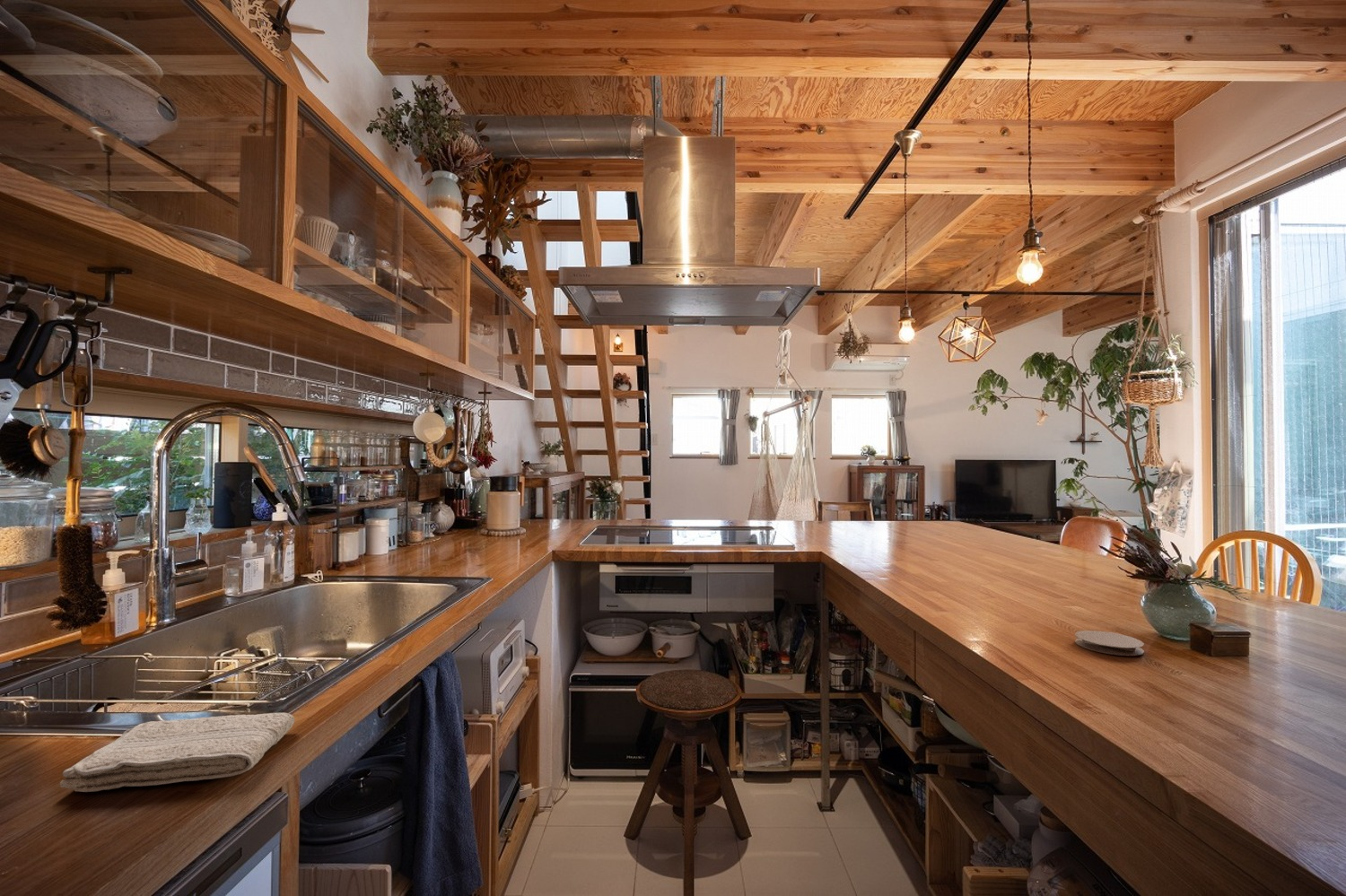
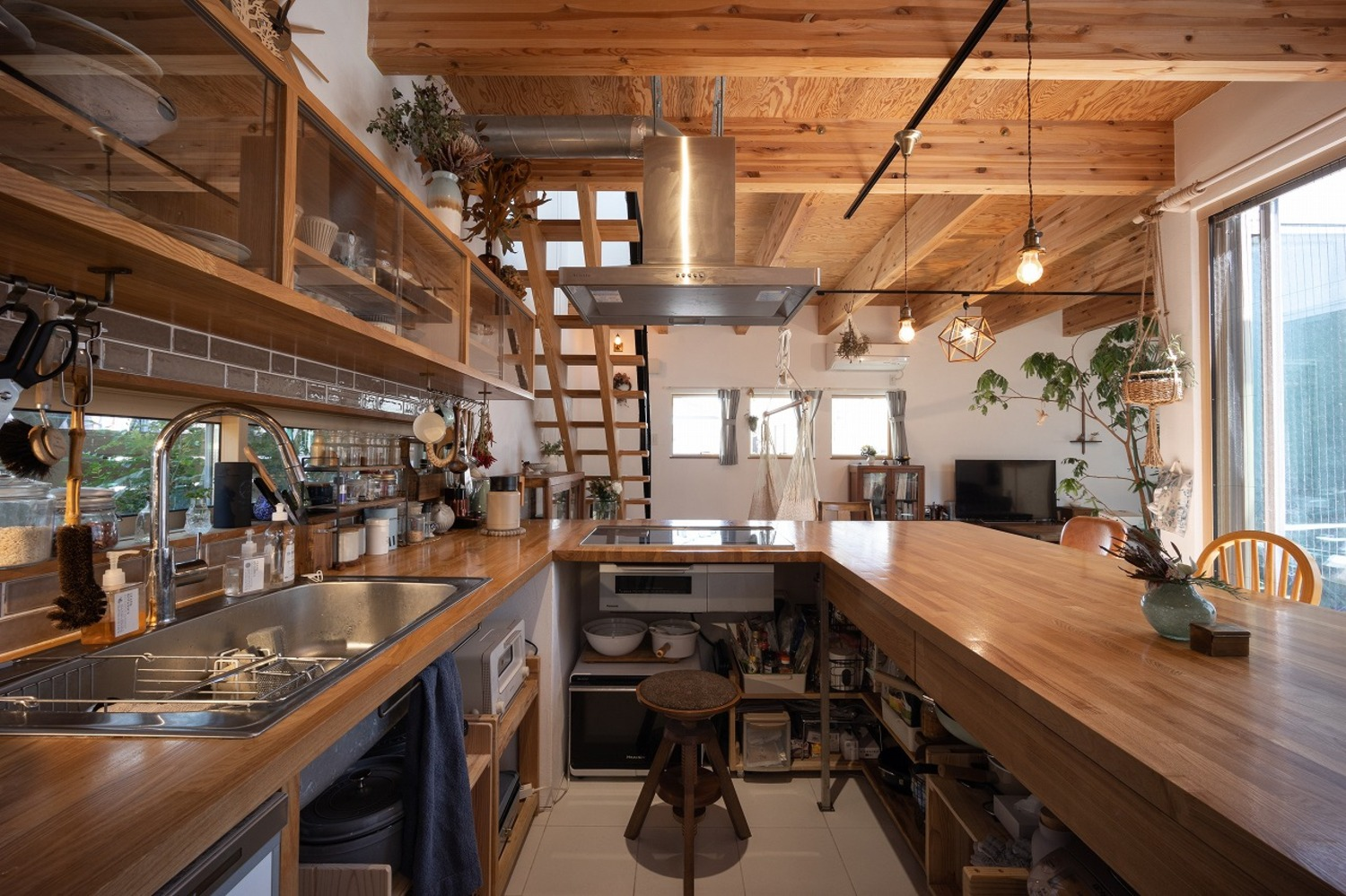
- washcloth [59,712,295,793]
- coaster [1074,630,1145,657]
